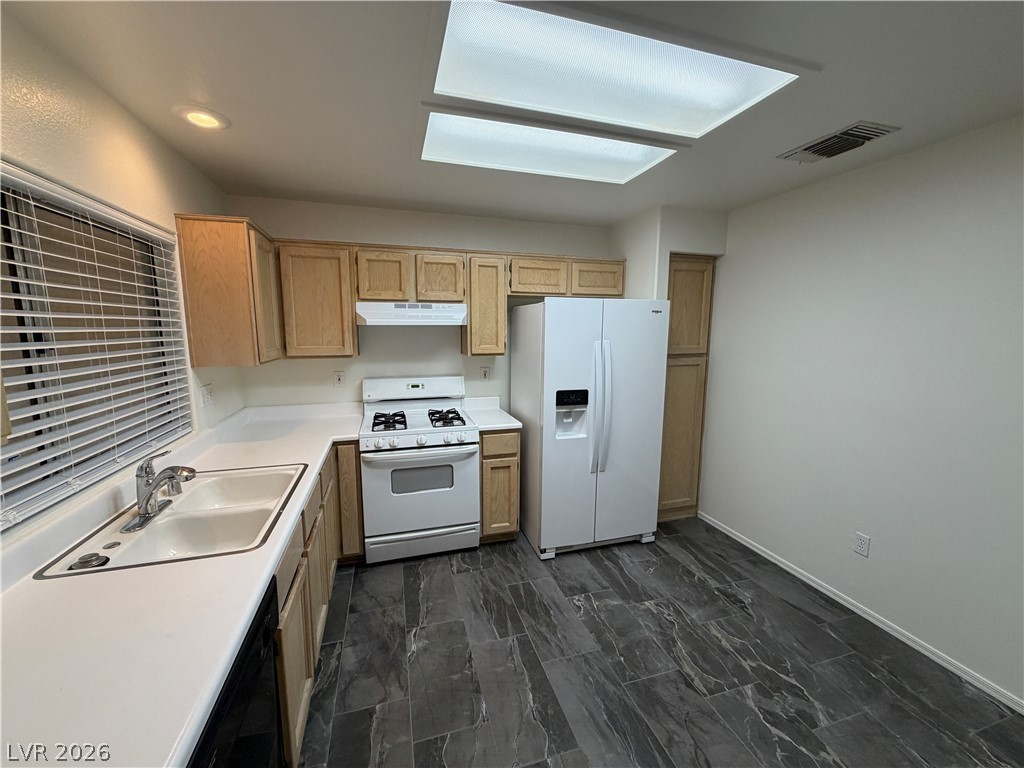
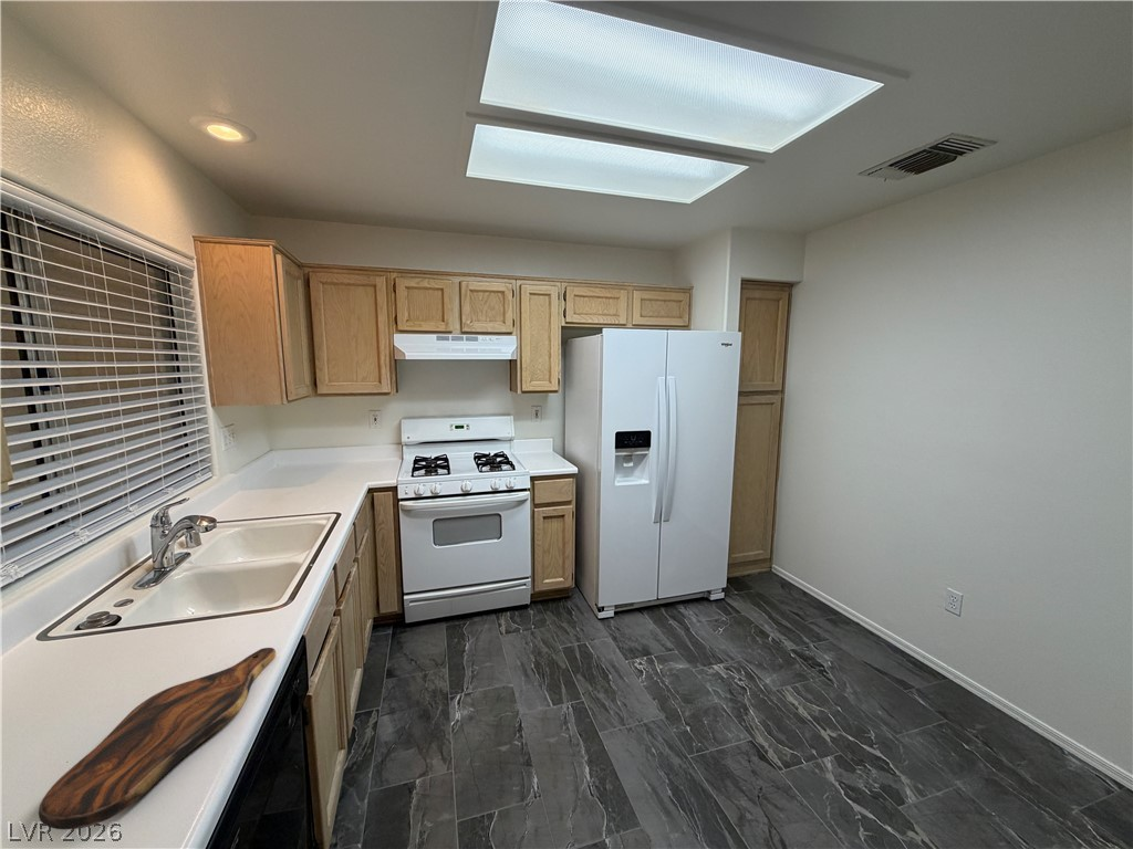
+ cutting board [38,647,277,830]
